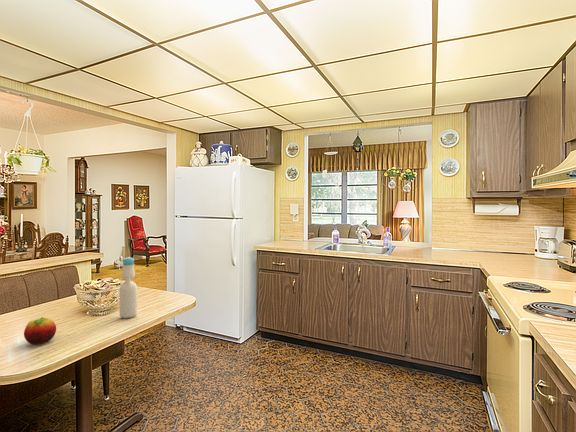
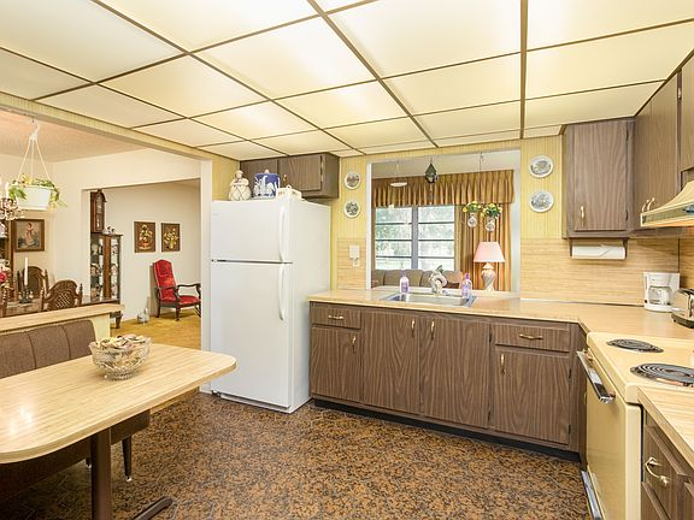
- bottle [119,256,138,319]
- fruit [23,316,57,345]
